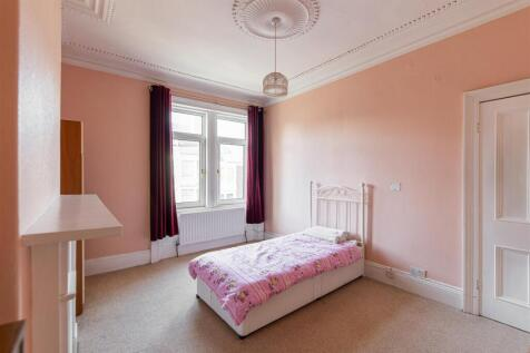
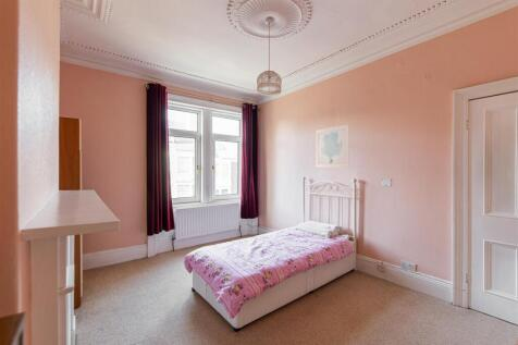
+ wall art [314,124,350,169]
